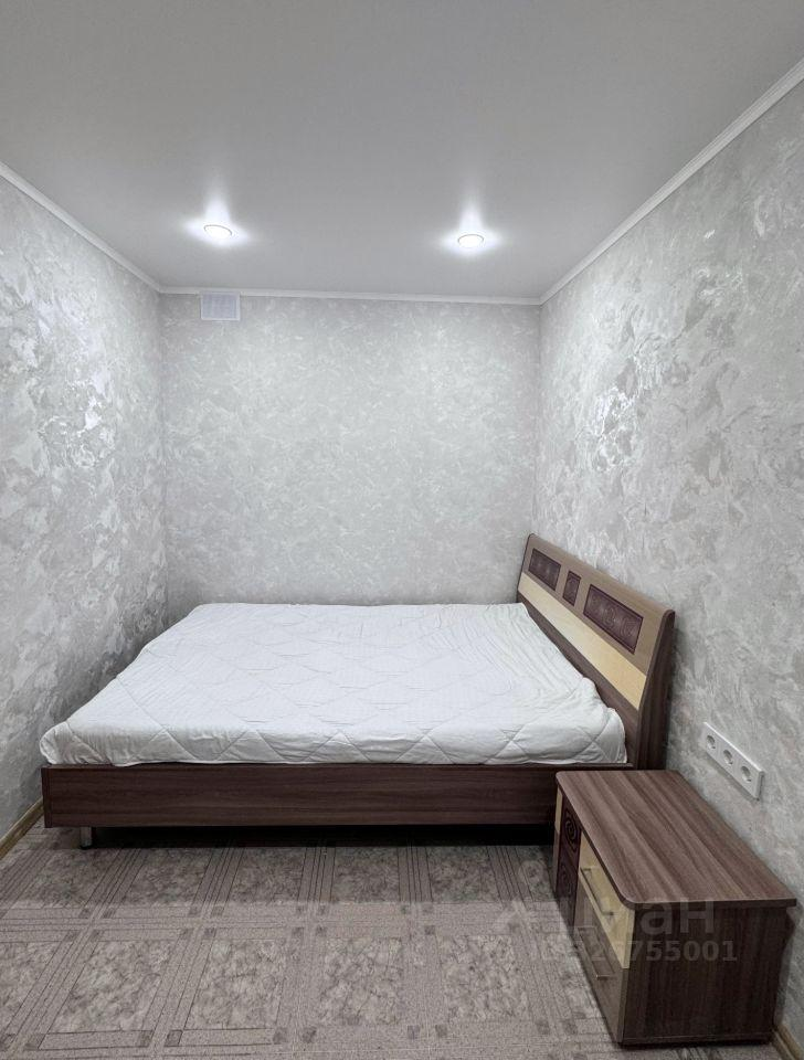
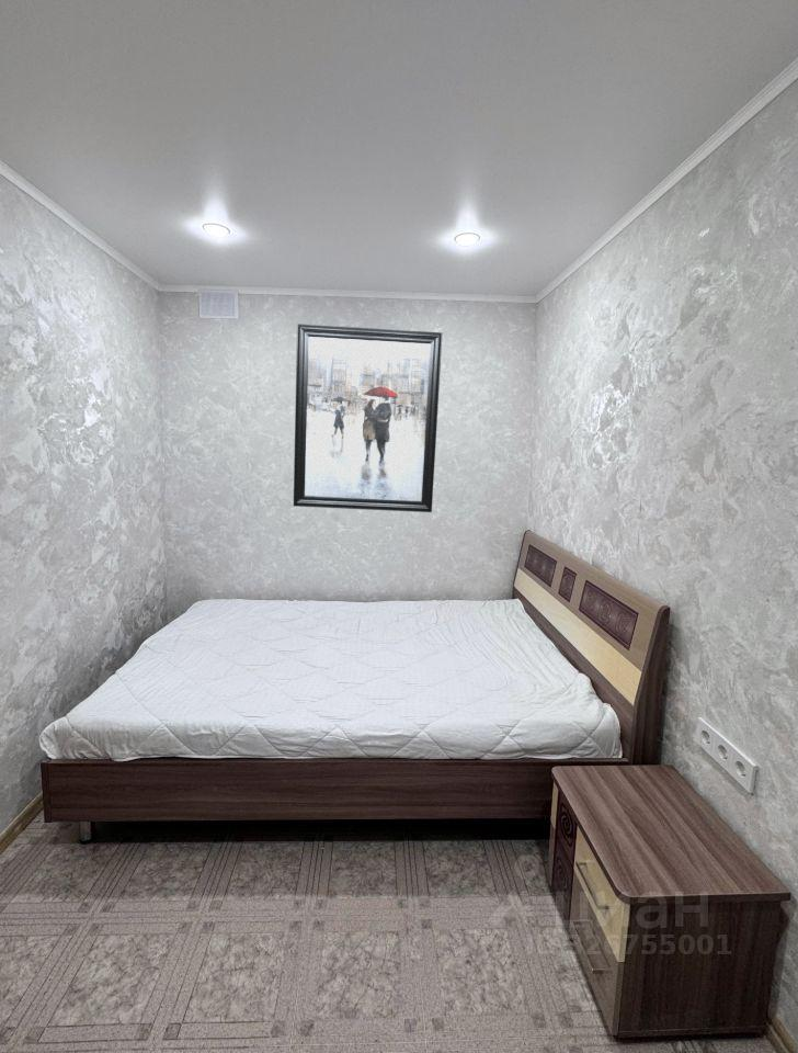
+ wall art [293,322,444,513]
